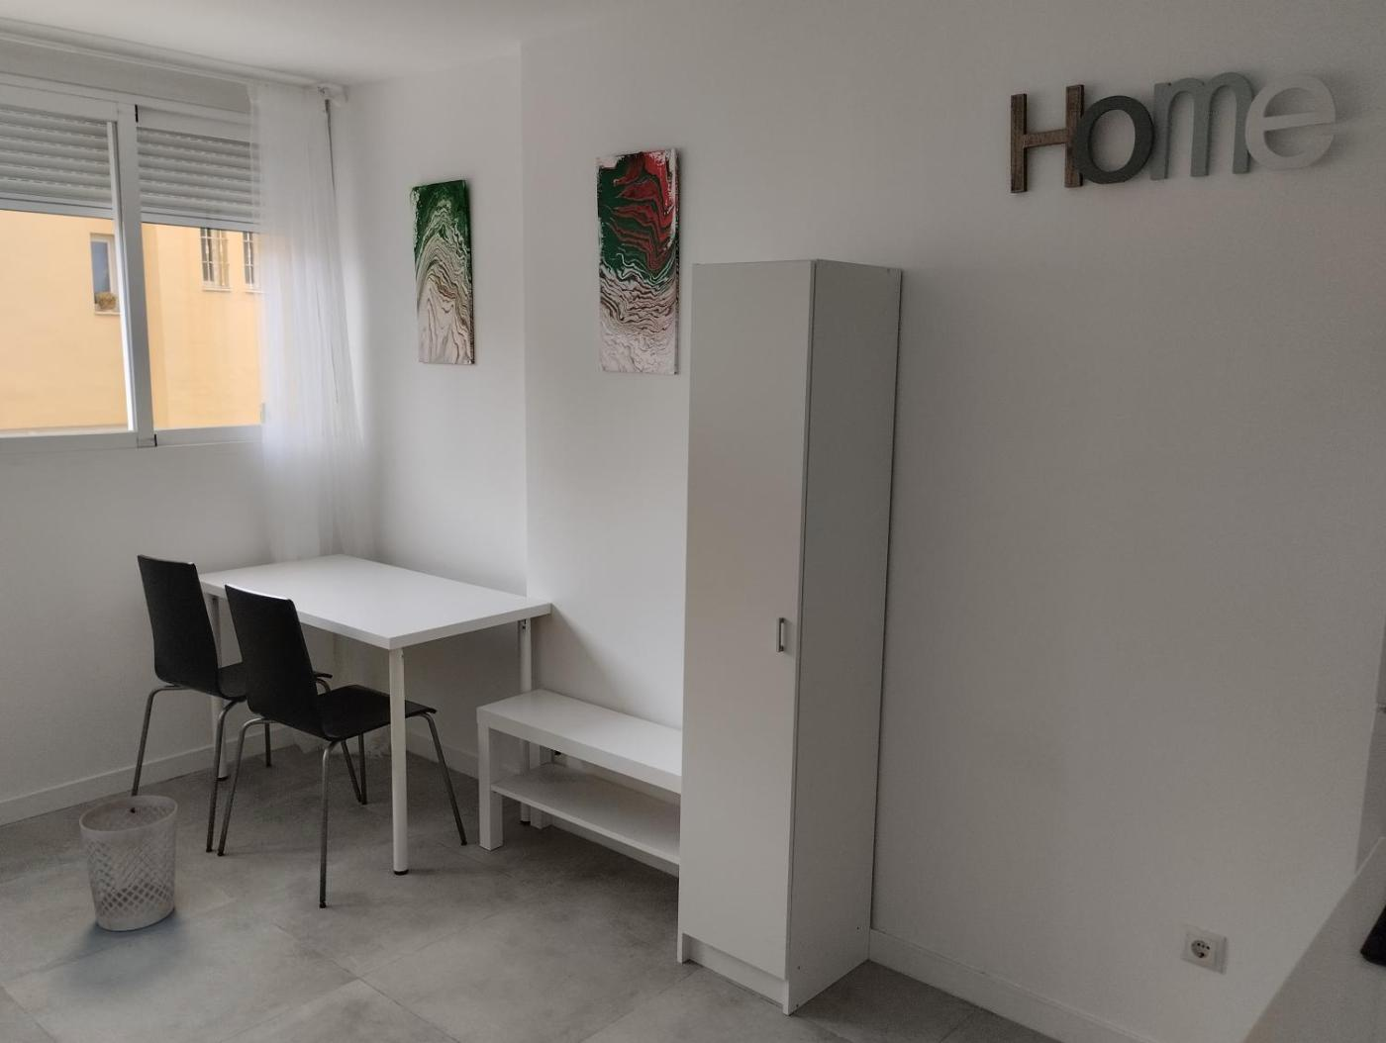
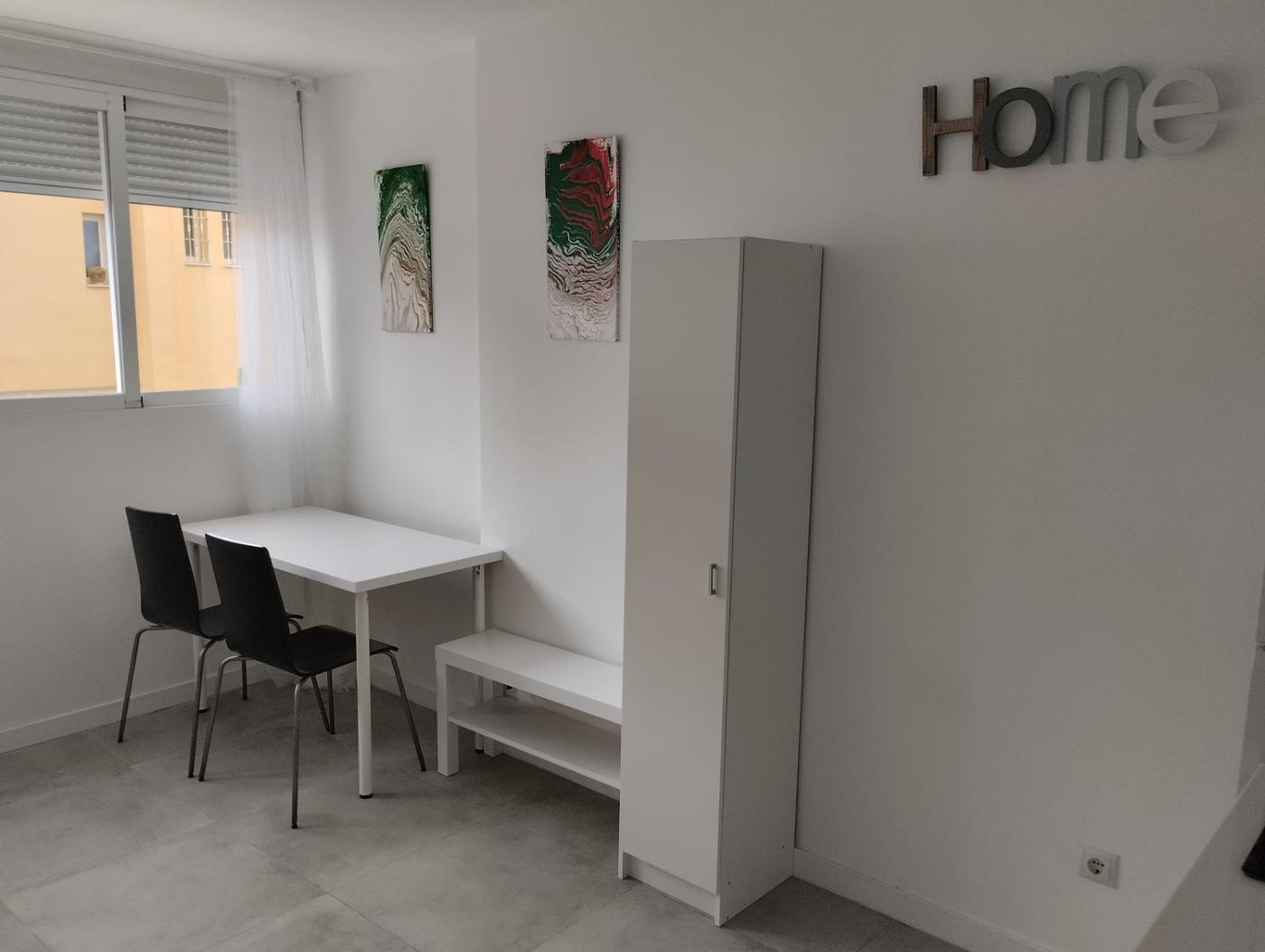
- wastebasket [78,794,179,932]
